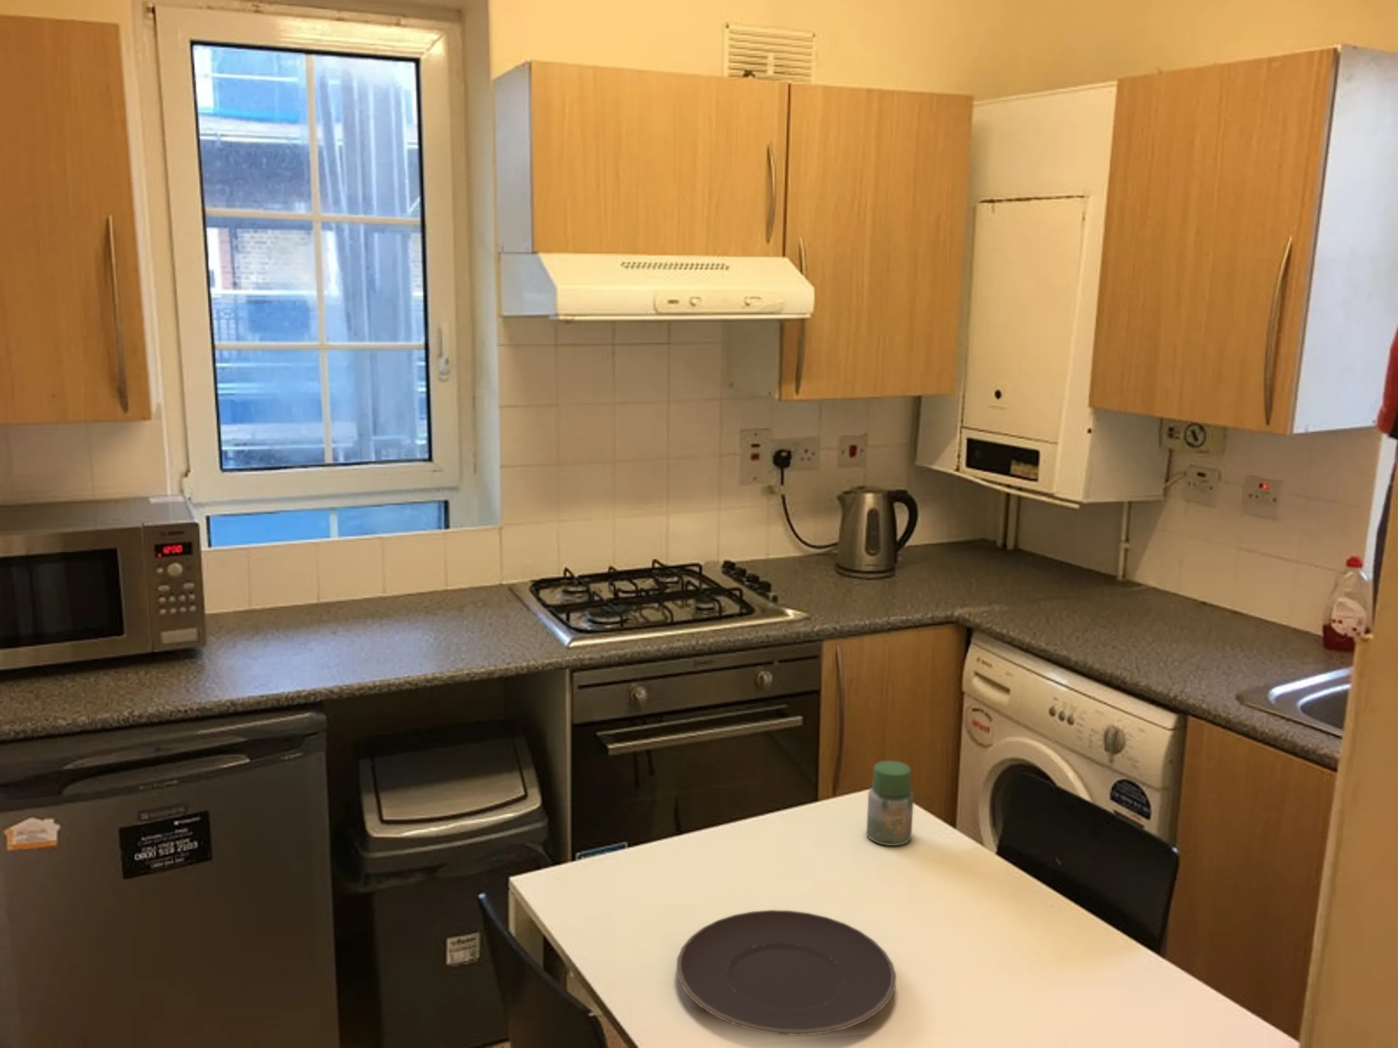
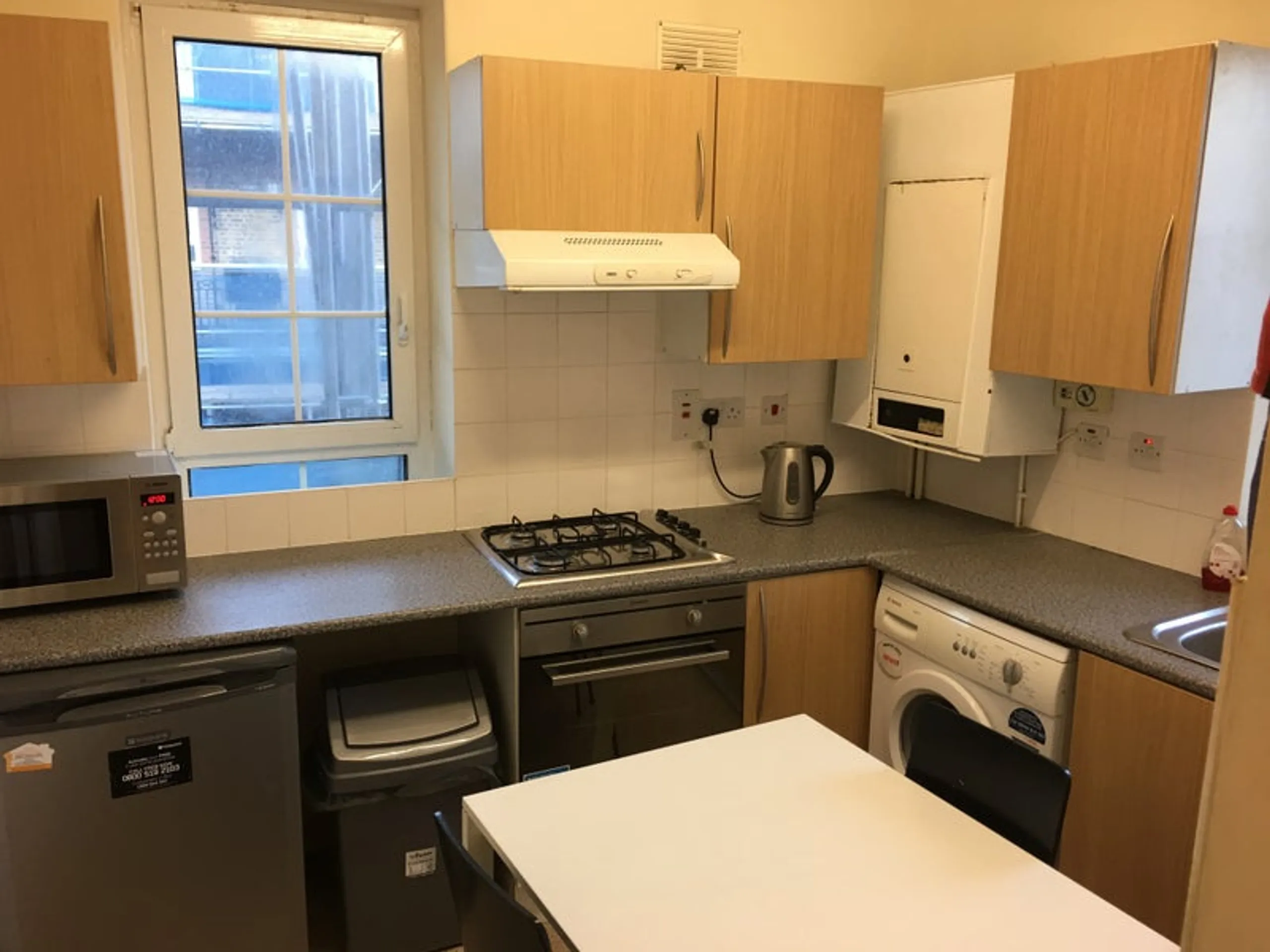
- plate [676,909,897,1036]
- jar [866,761,914,847]
